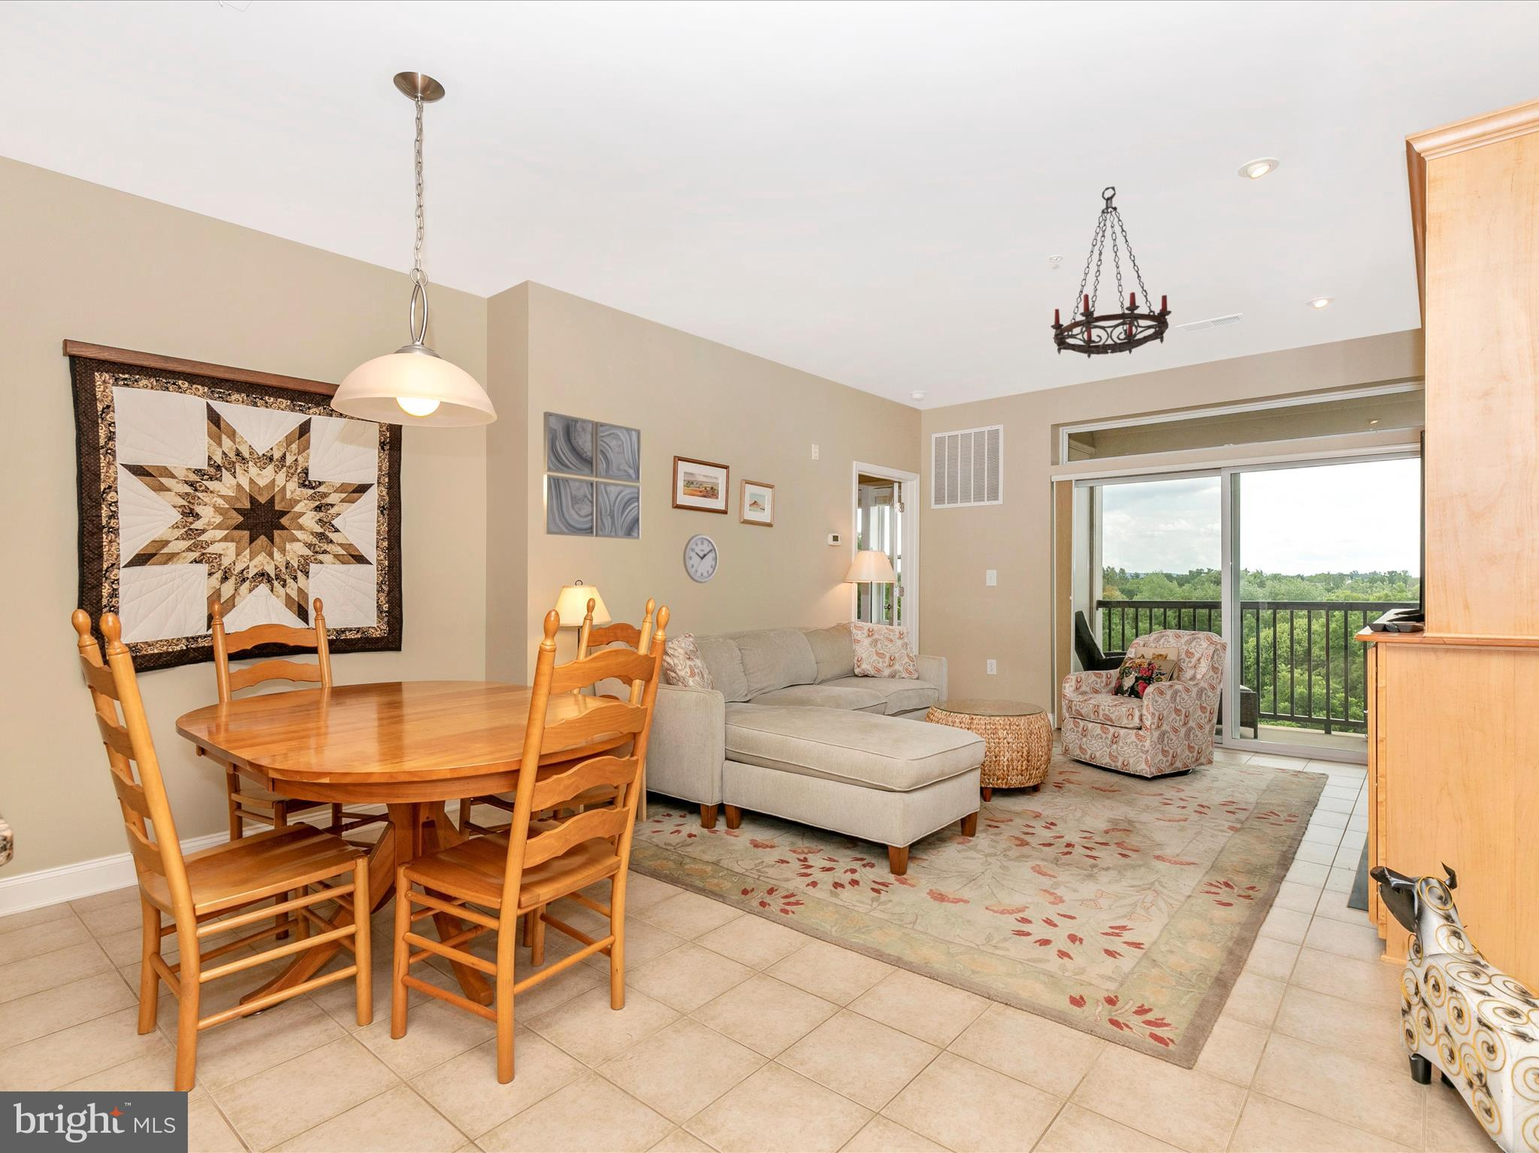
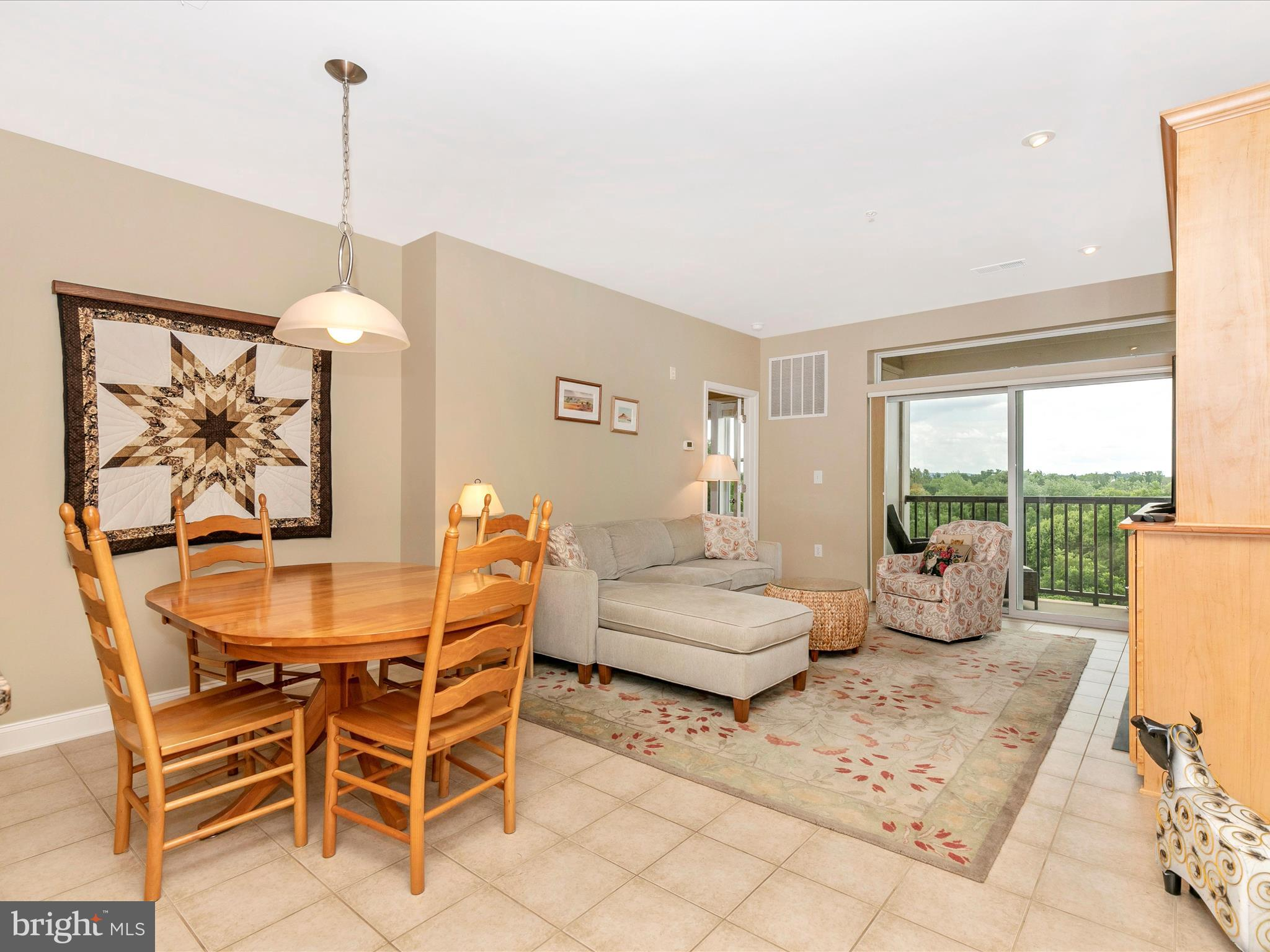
- chandelier [1049,185,1172,360]
- wall clock [682,533,719,584]
- wall art [543,411,642,540]
